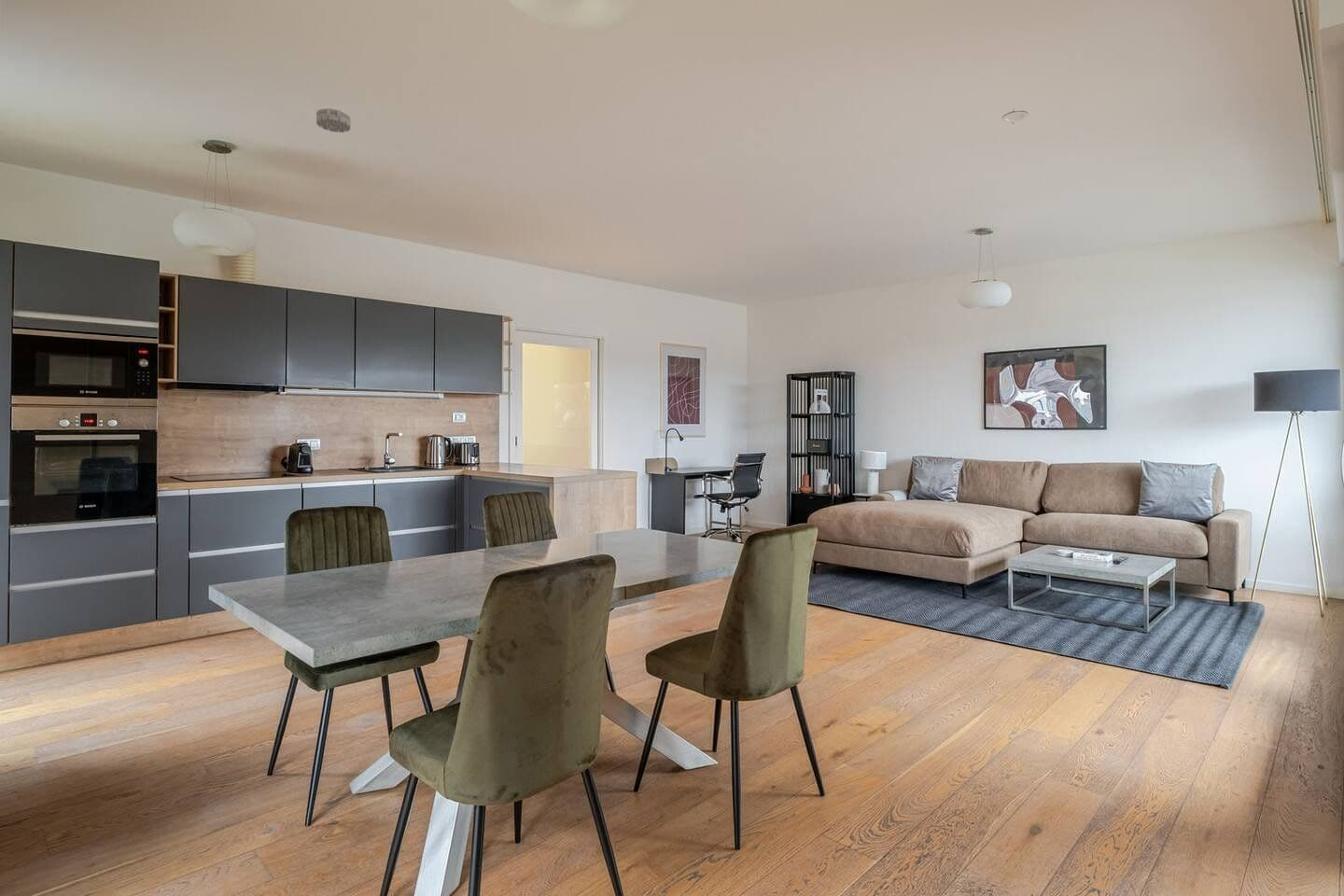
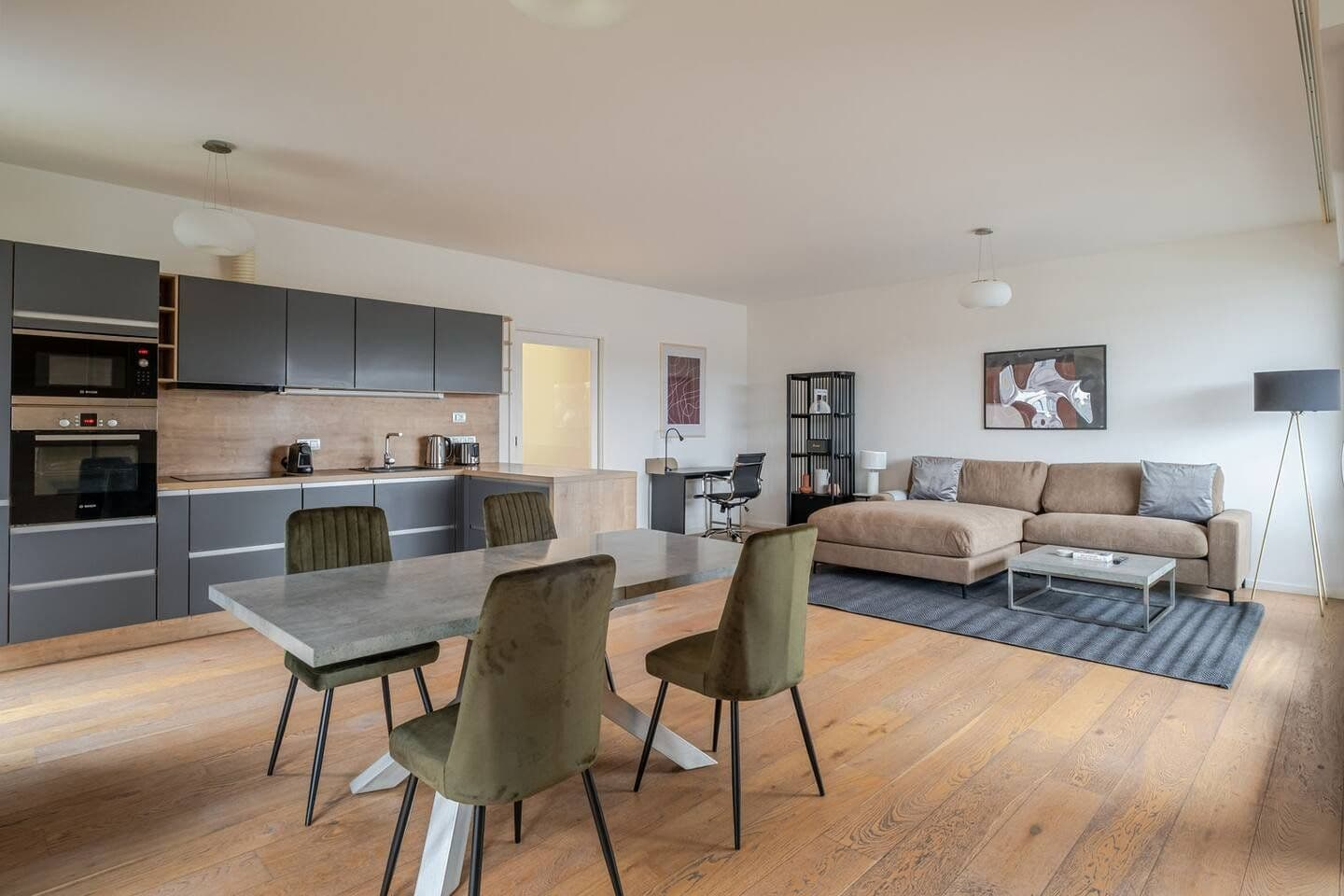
- recessed light [1001,107,1029,125]
- smoke detector [315,107,352,133]
